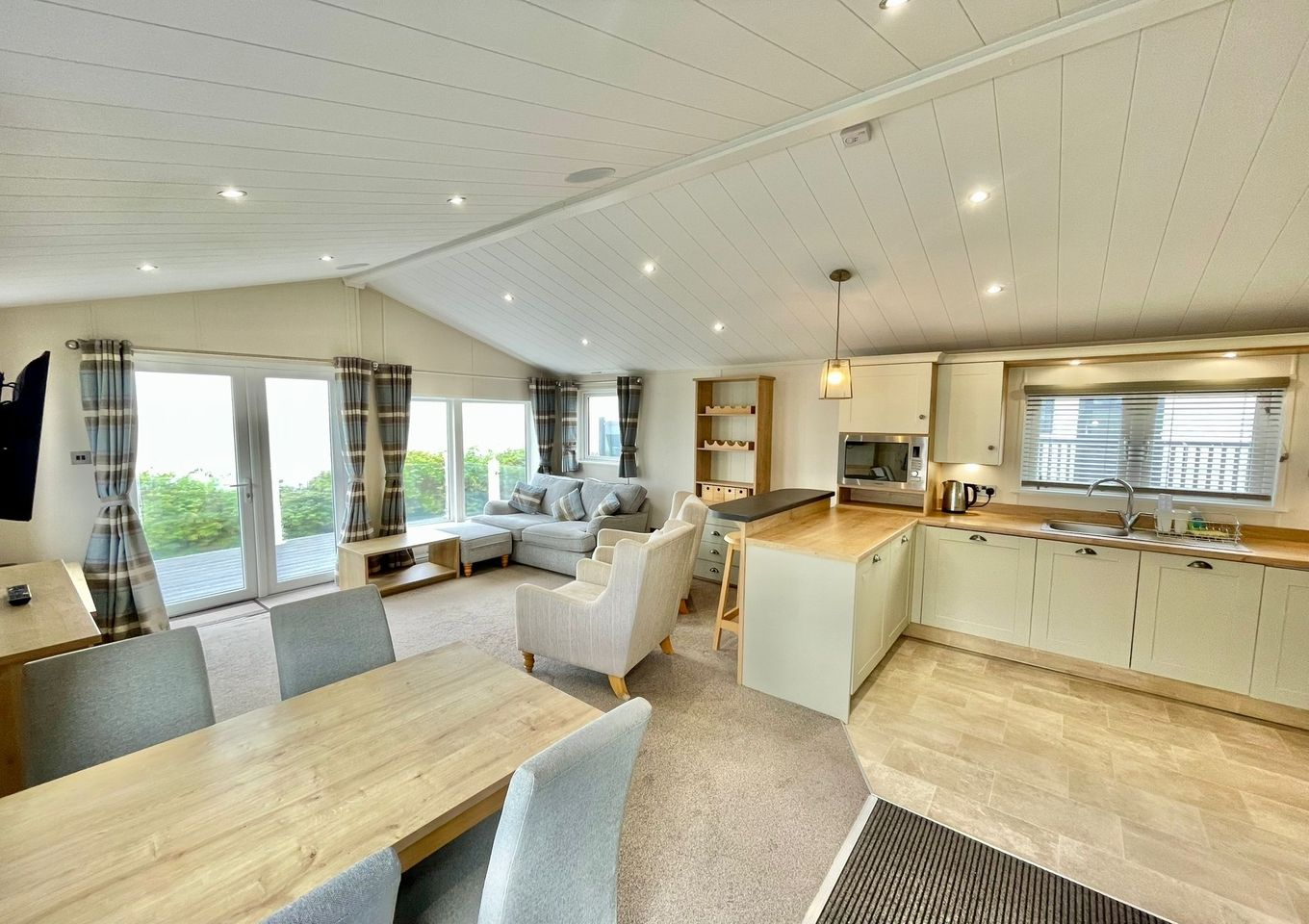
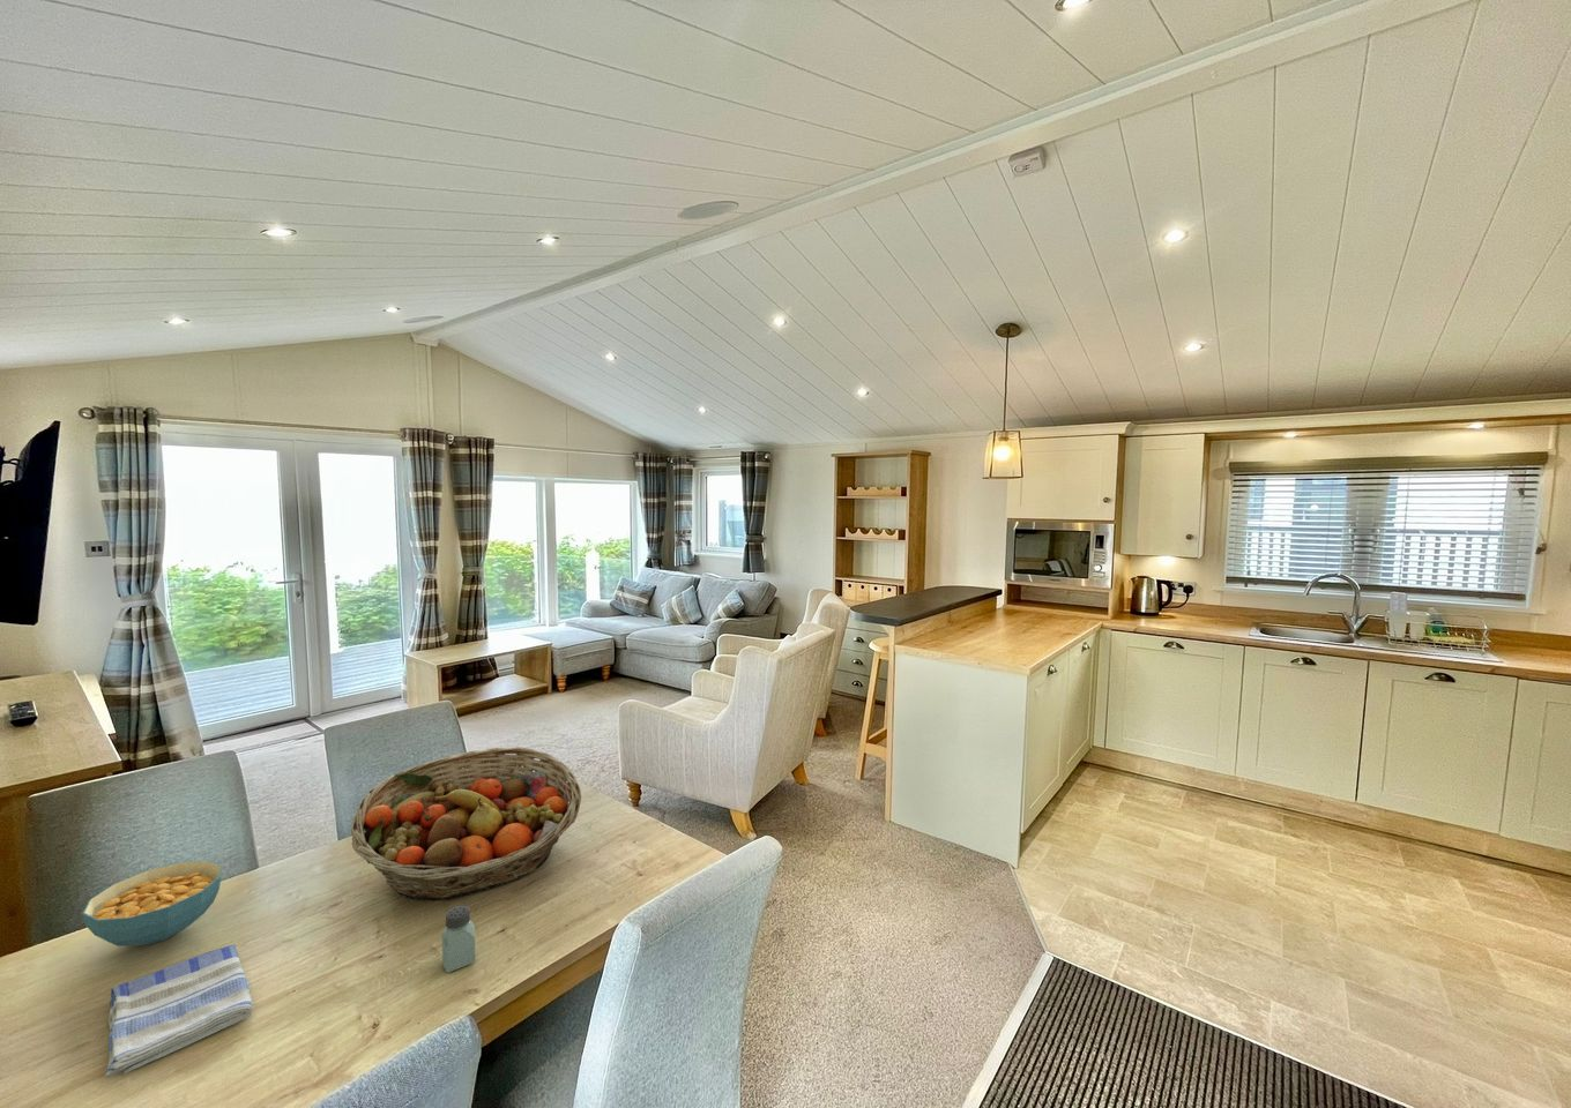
+ dish towel [104,944,254,1078]
+ saltshaker [442,905,476,974]
+ fruit basket [350,746,582,902]
+ cereal bowl [80,860,224,947]
